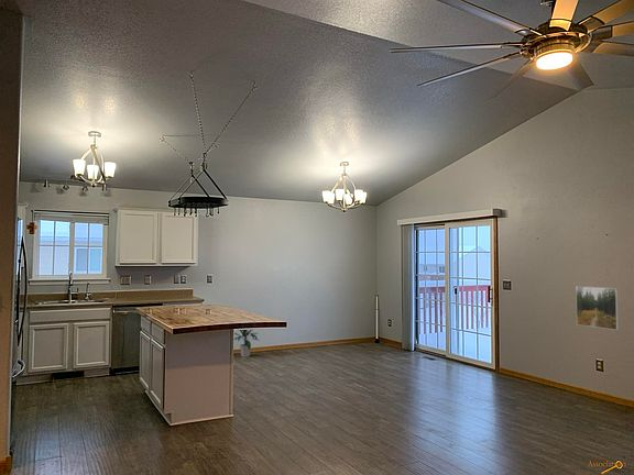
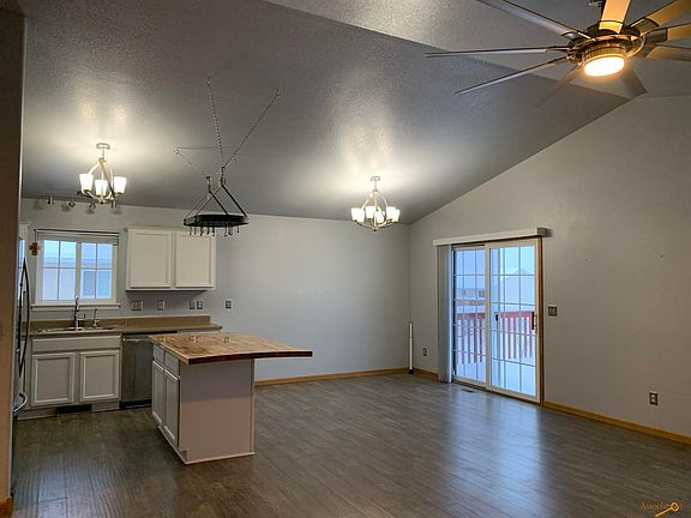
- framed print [575,285,620,331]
- indoor plant [233,329,261,358]
